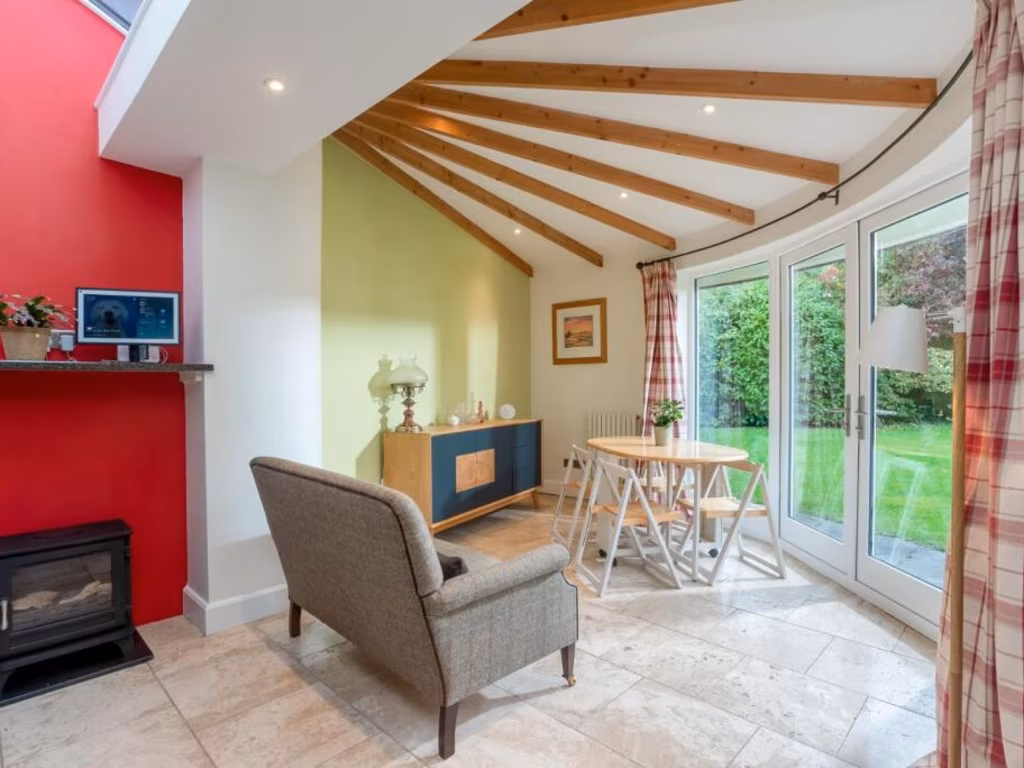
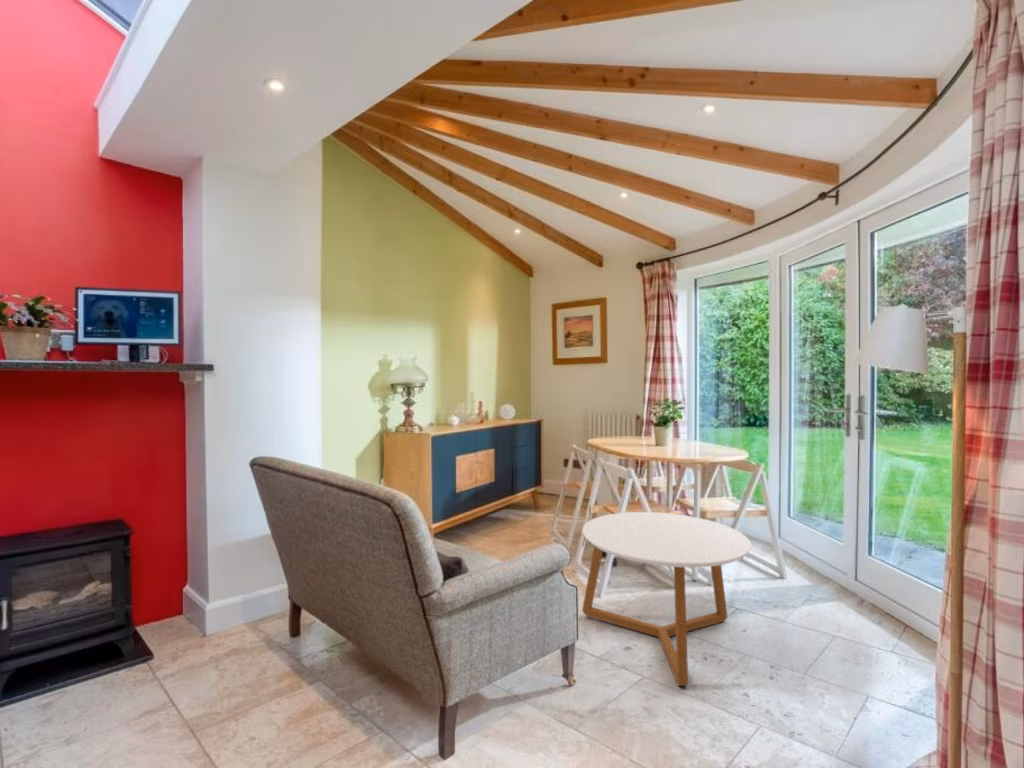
+ coffee table [581,511,752,687]
